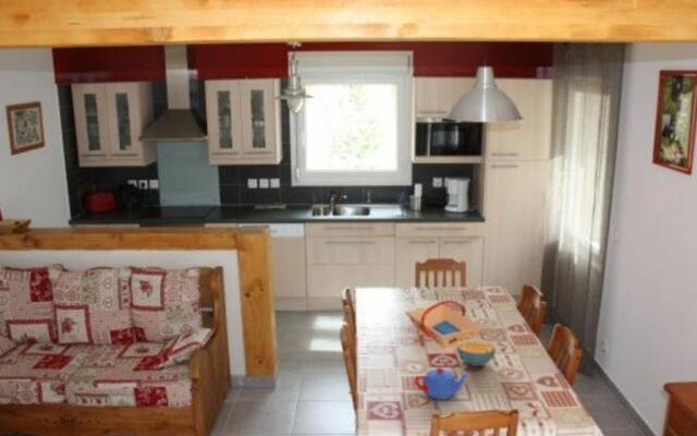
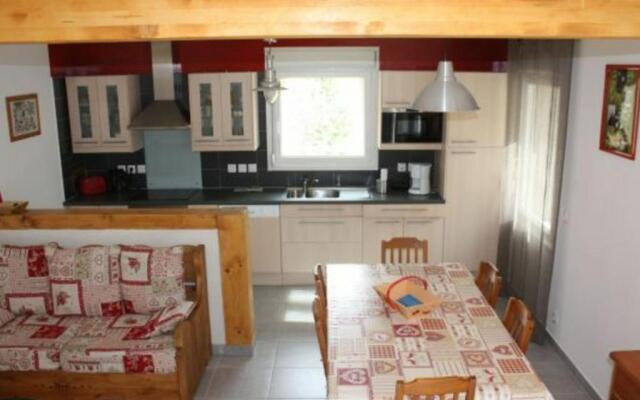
- cereal bowl [455,338,498,367]
- teapot [414,367,470,401]
